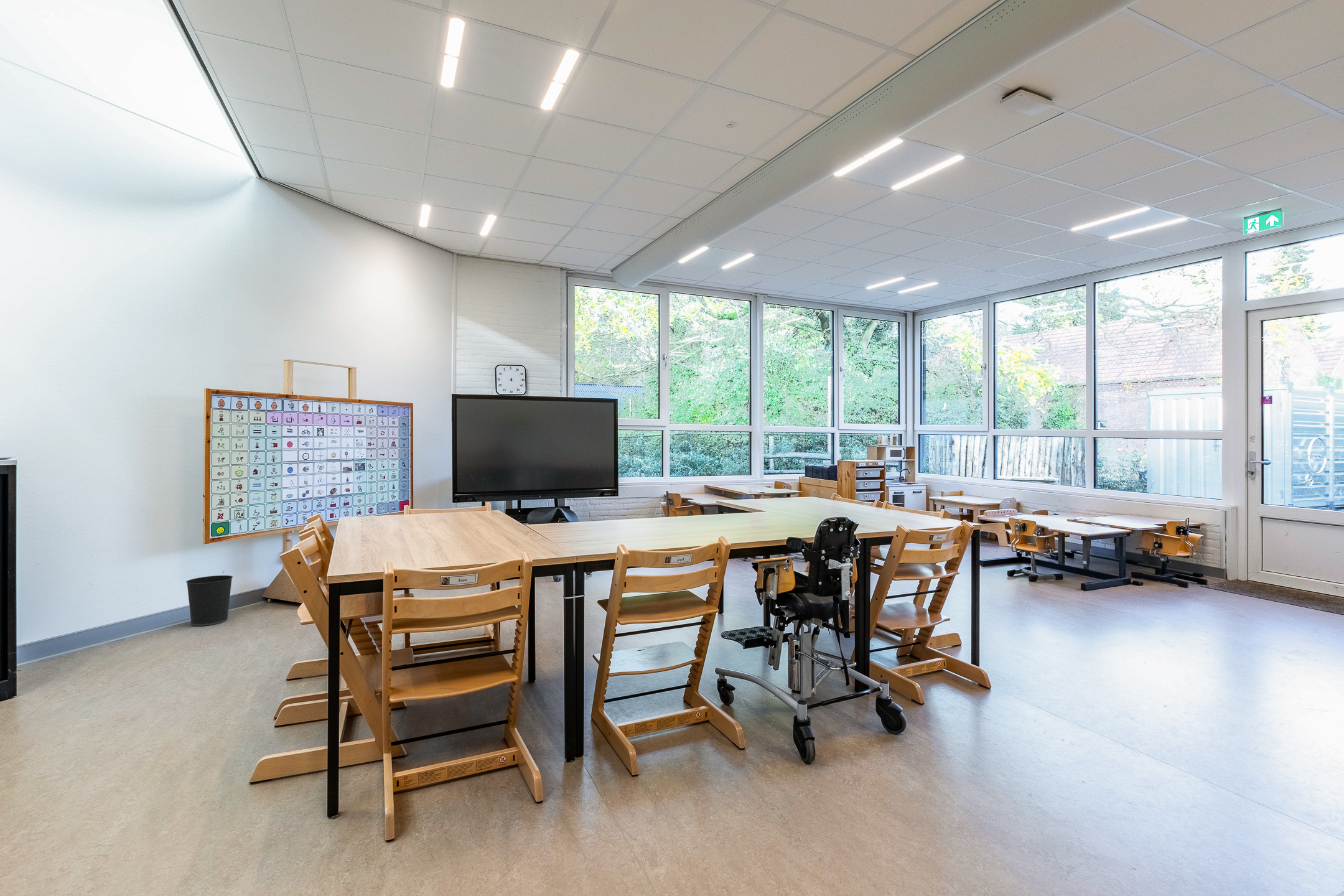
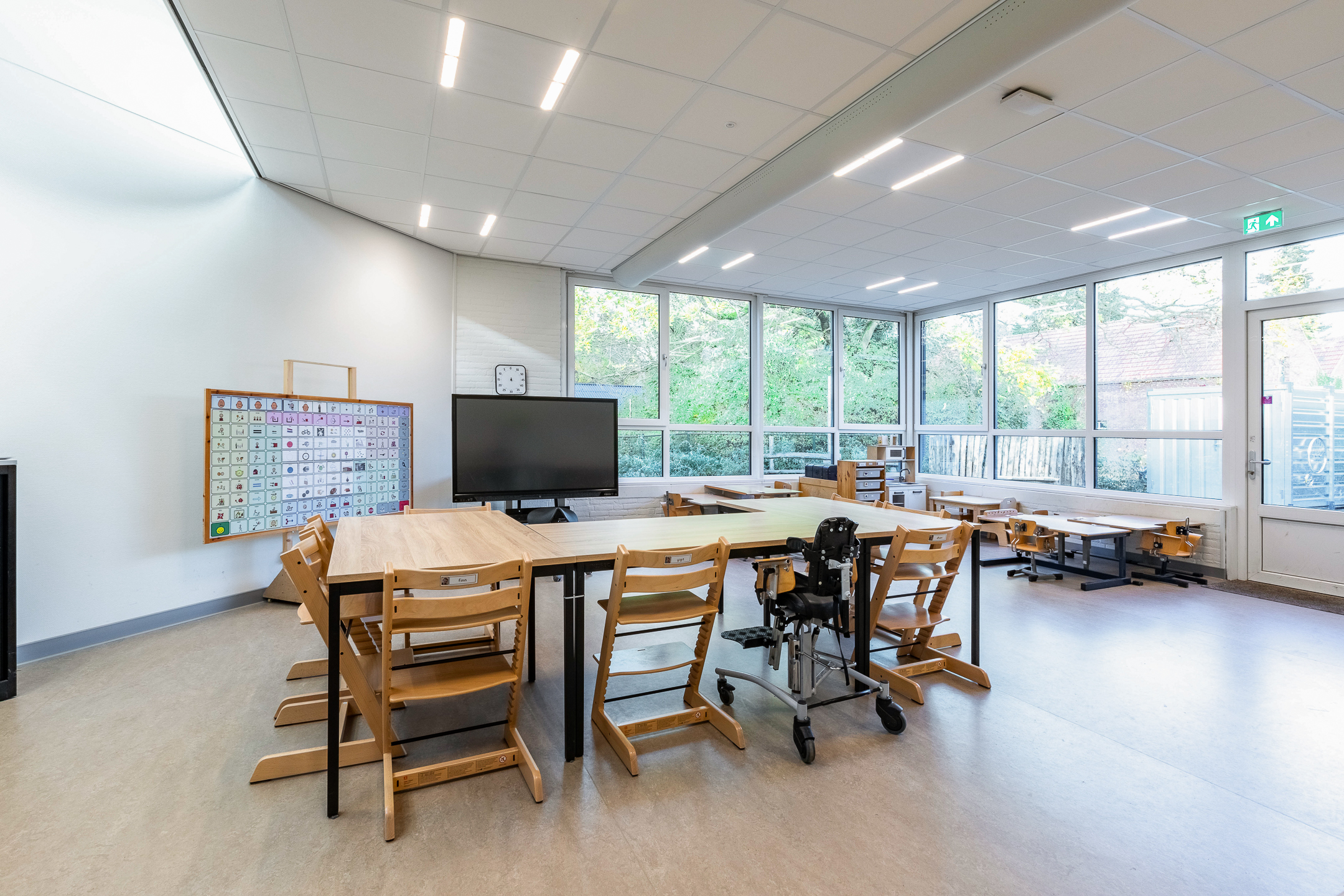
- wastebasket [185,575,233,627]
